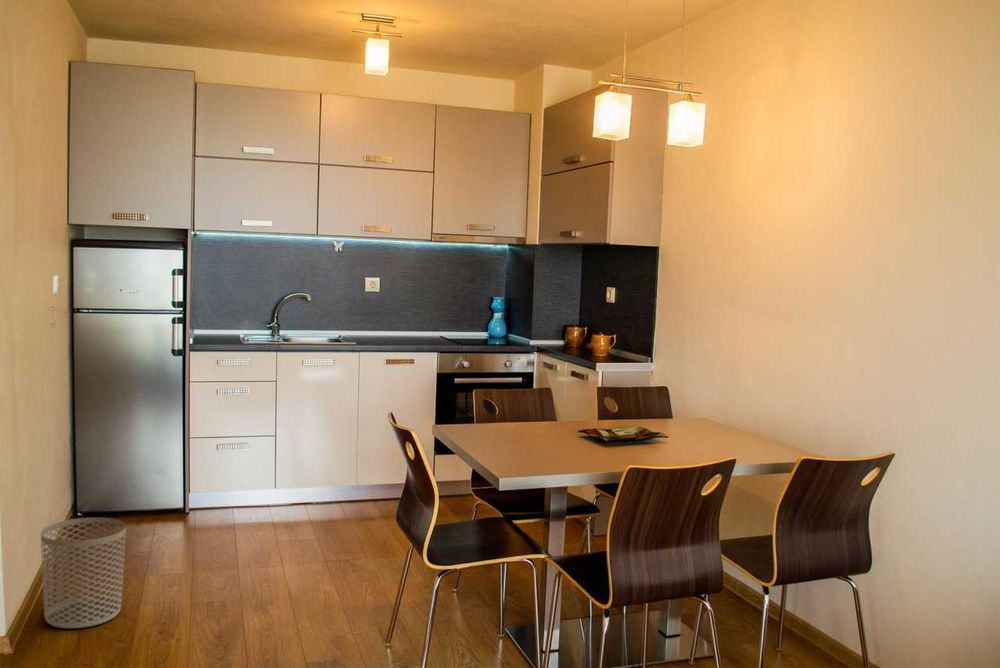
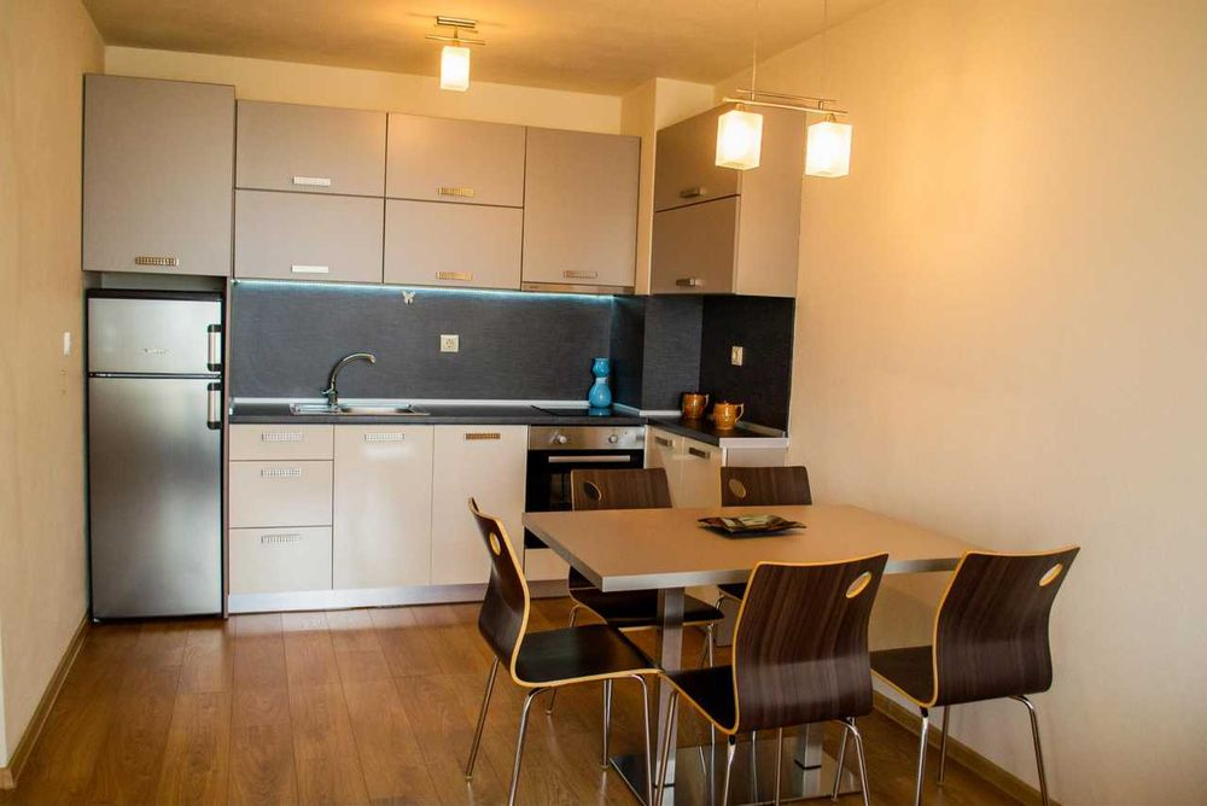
- waste bin [40,517,127,629]
